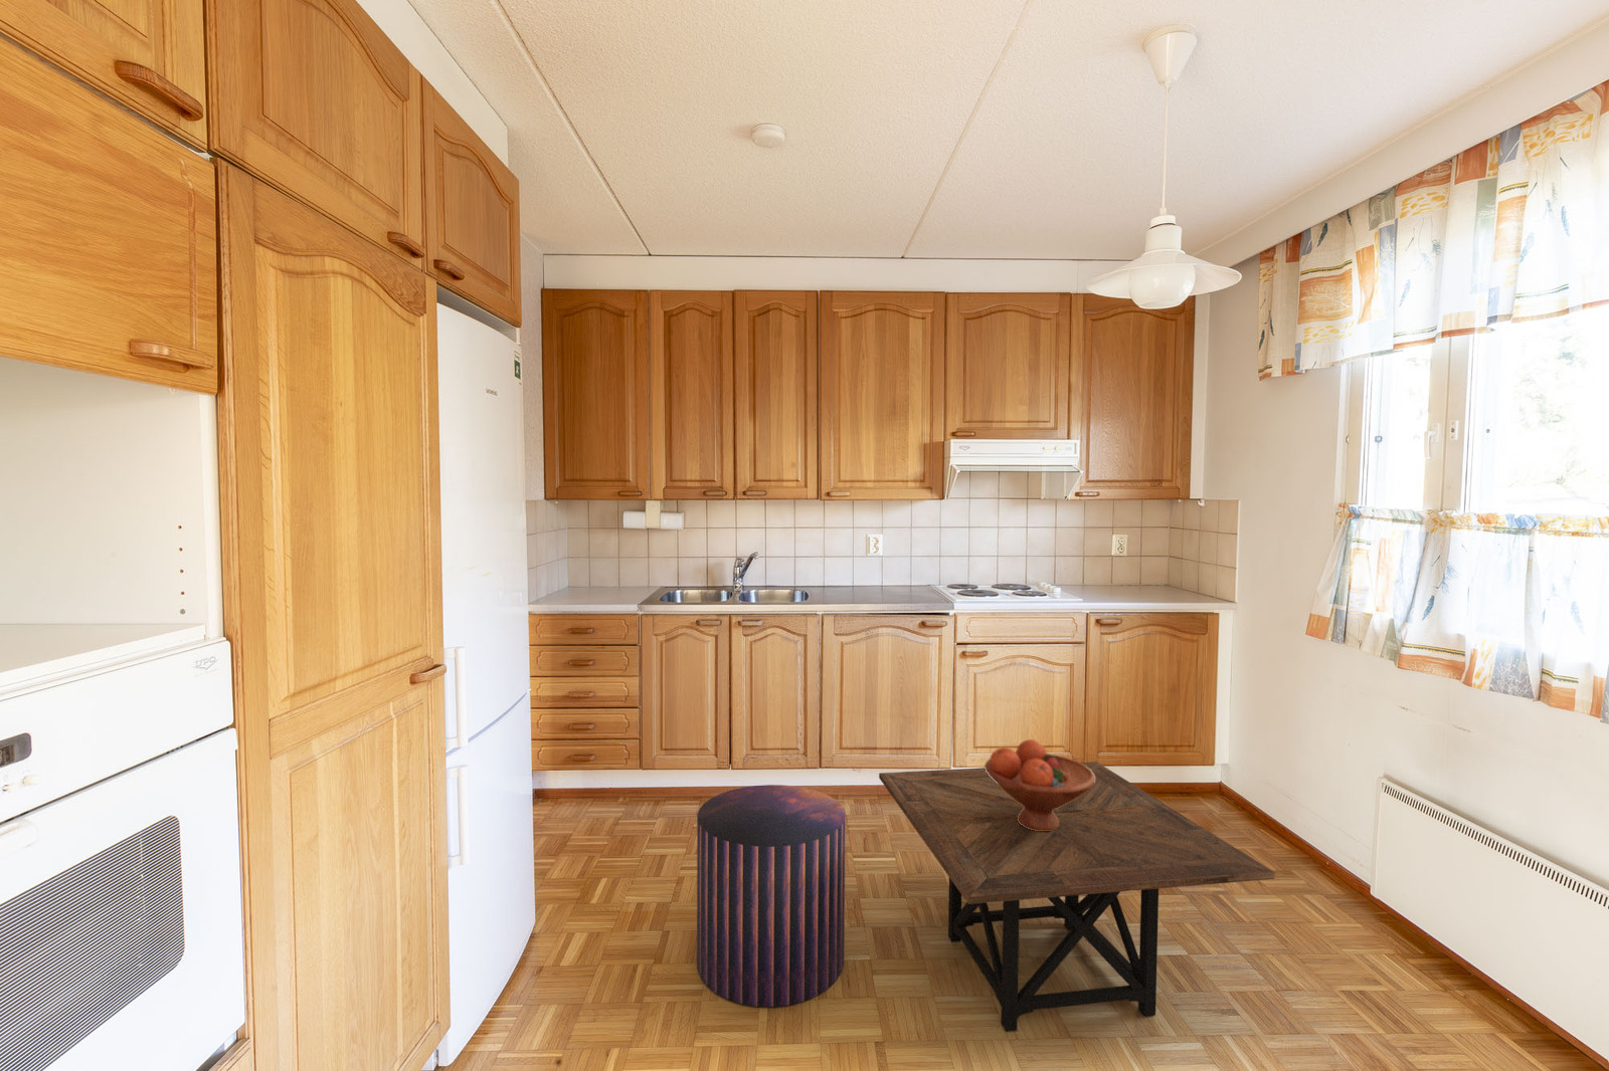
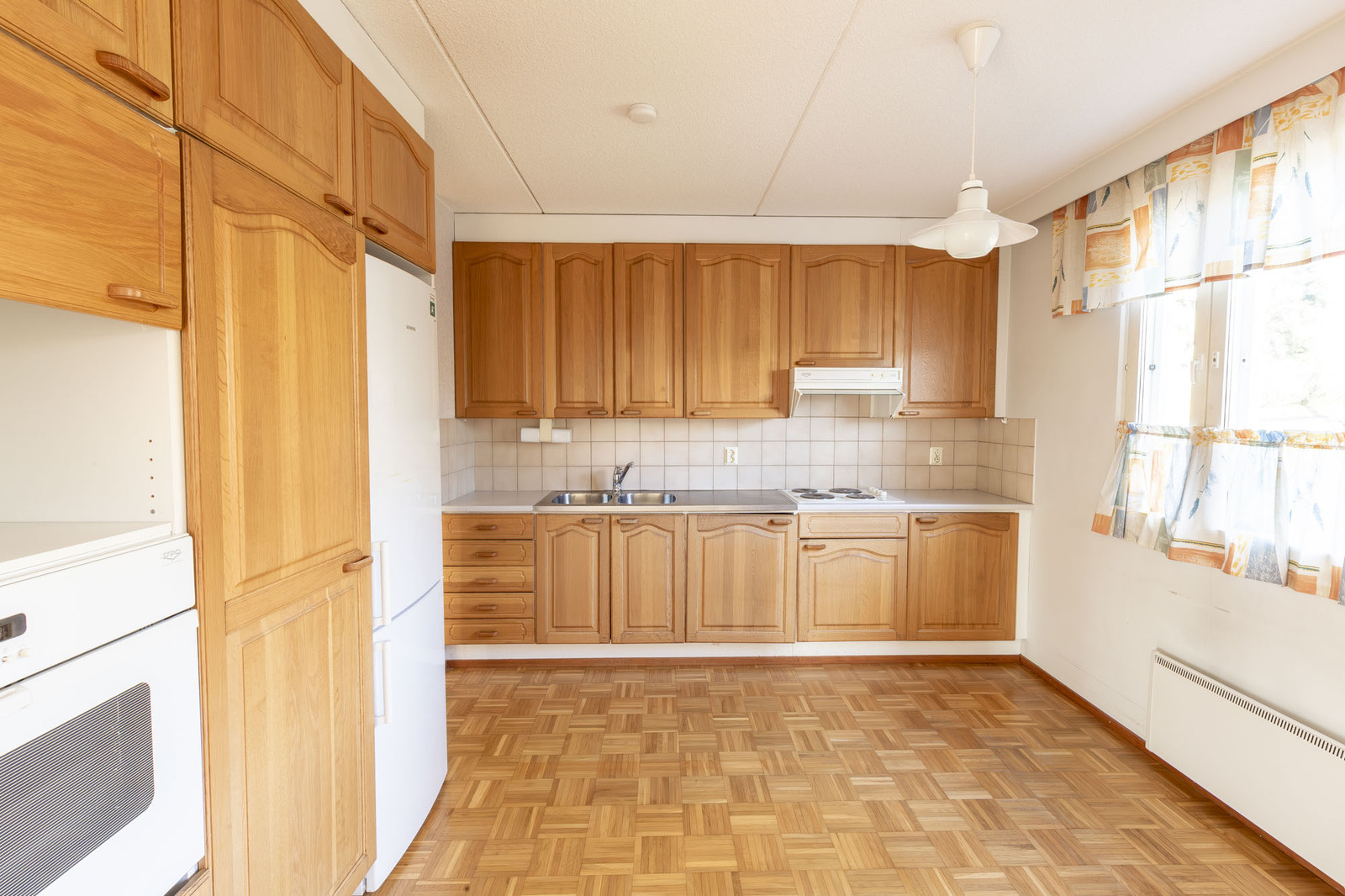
- side table [878,760,1276,1033]
- fruit bowl [983,739,1095,831]
- stool [696,784,847,1008]
